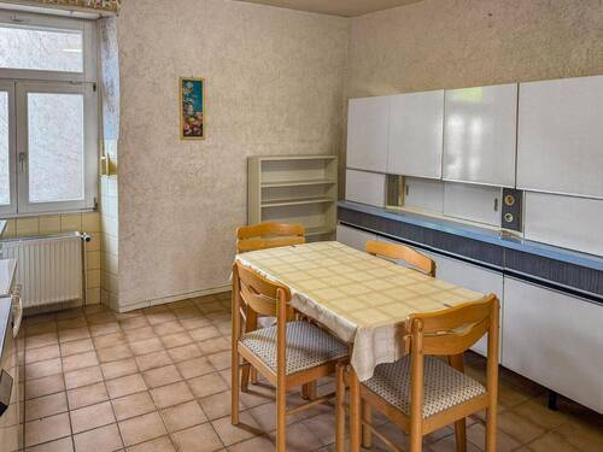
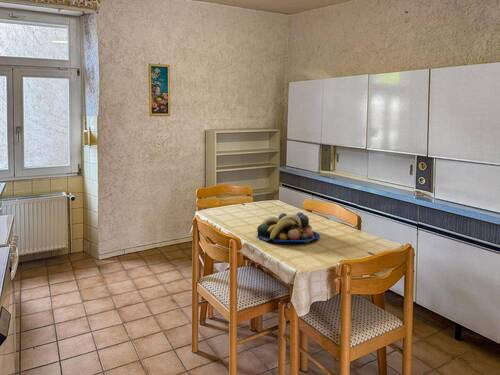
+ fruit bowl [256,211,321,243]
